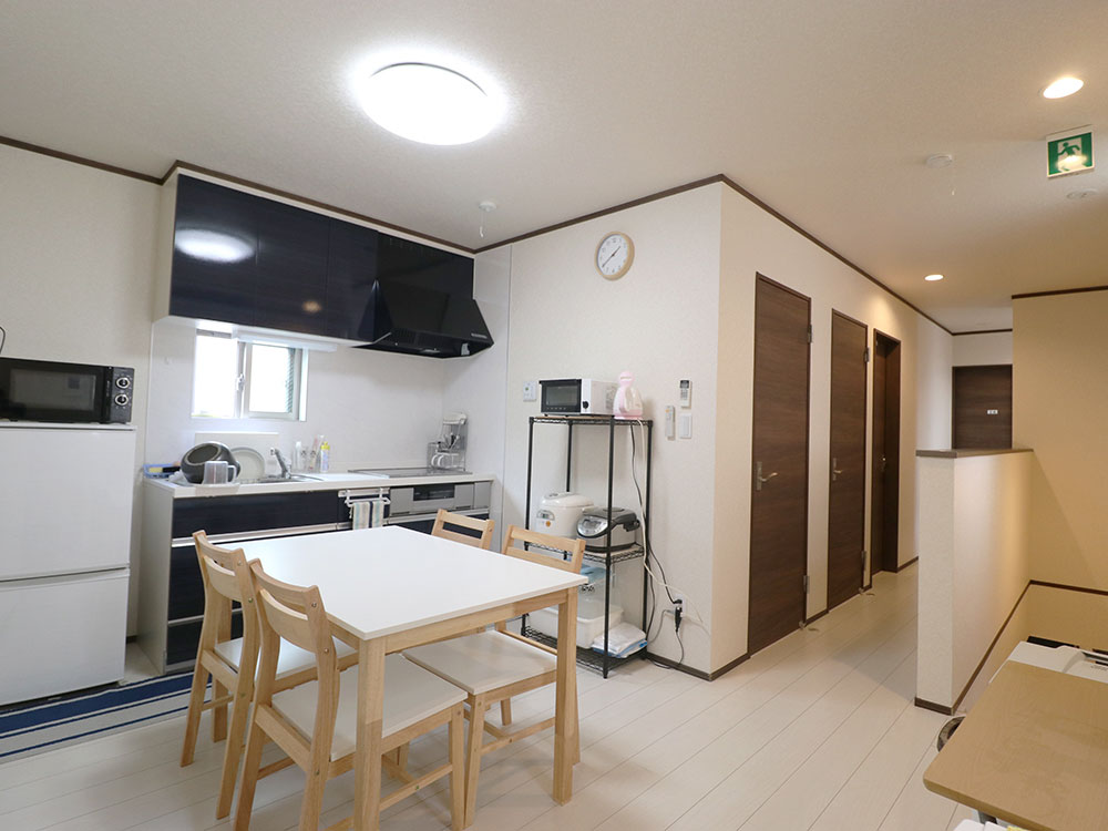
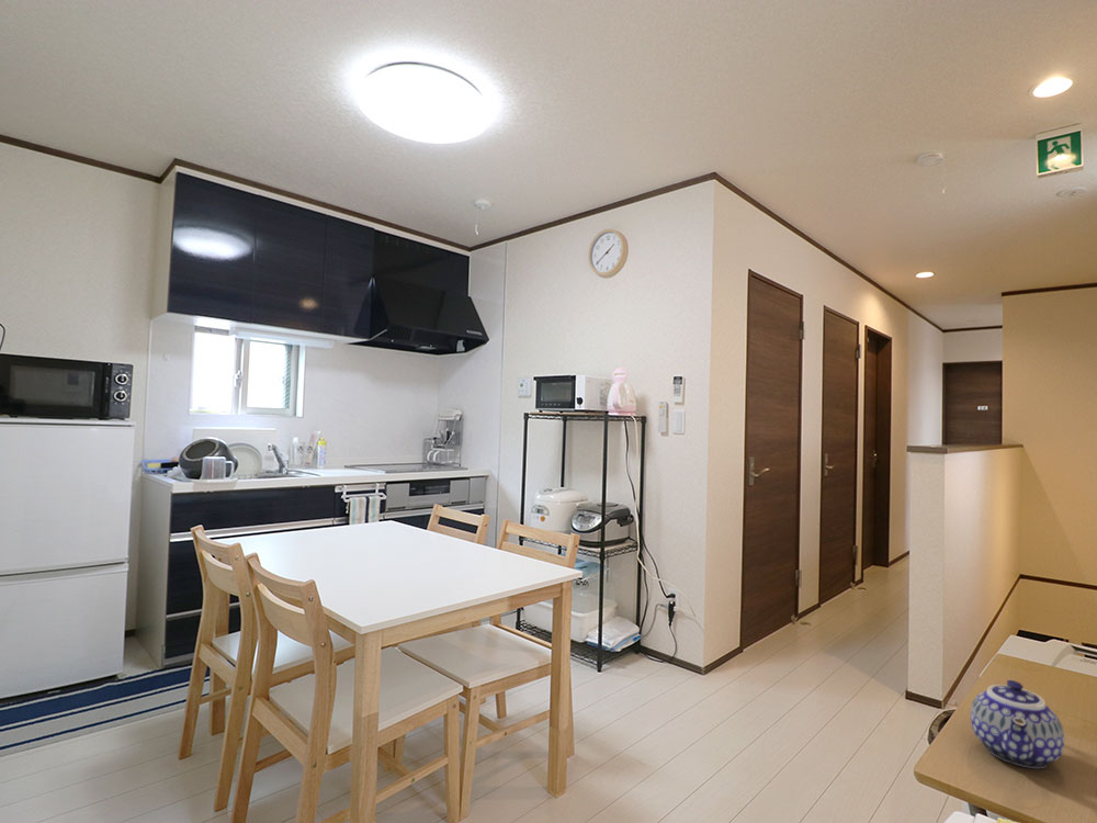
+ teapot [970,678,1065,769]
